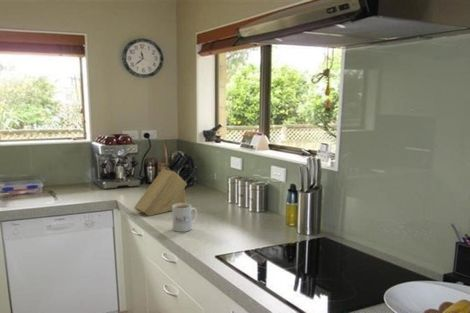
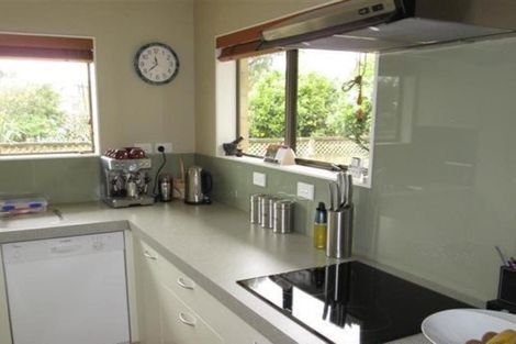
- mug [171,202,198,233]
- knife block [133,150,198,217]
